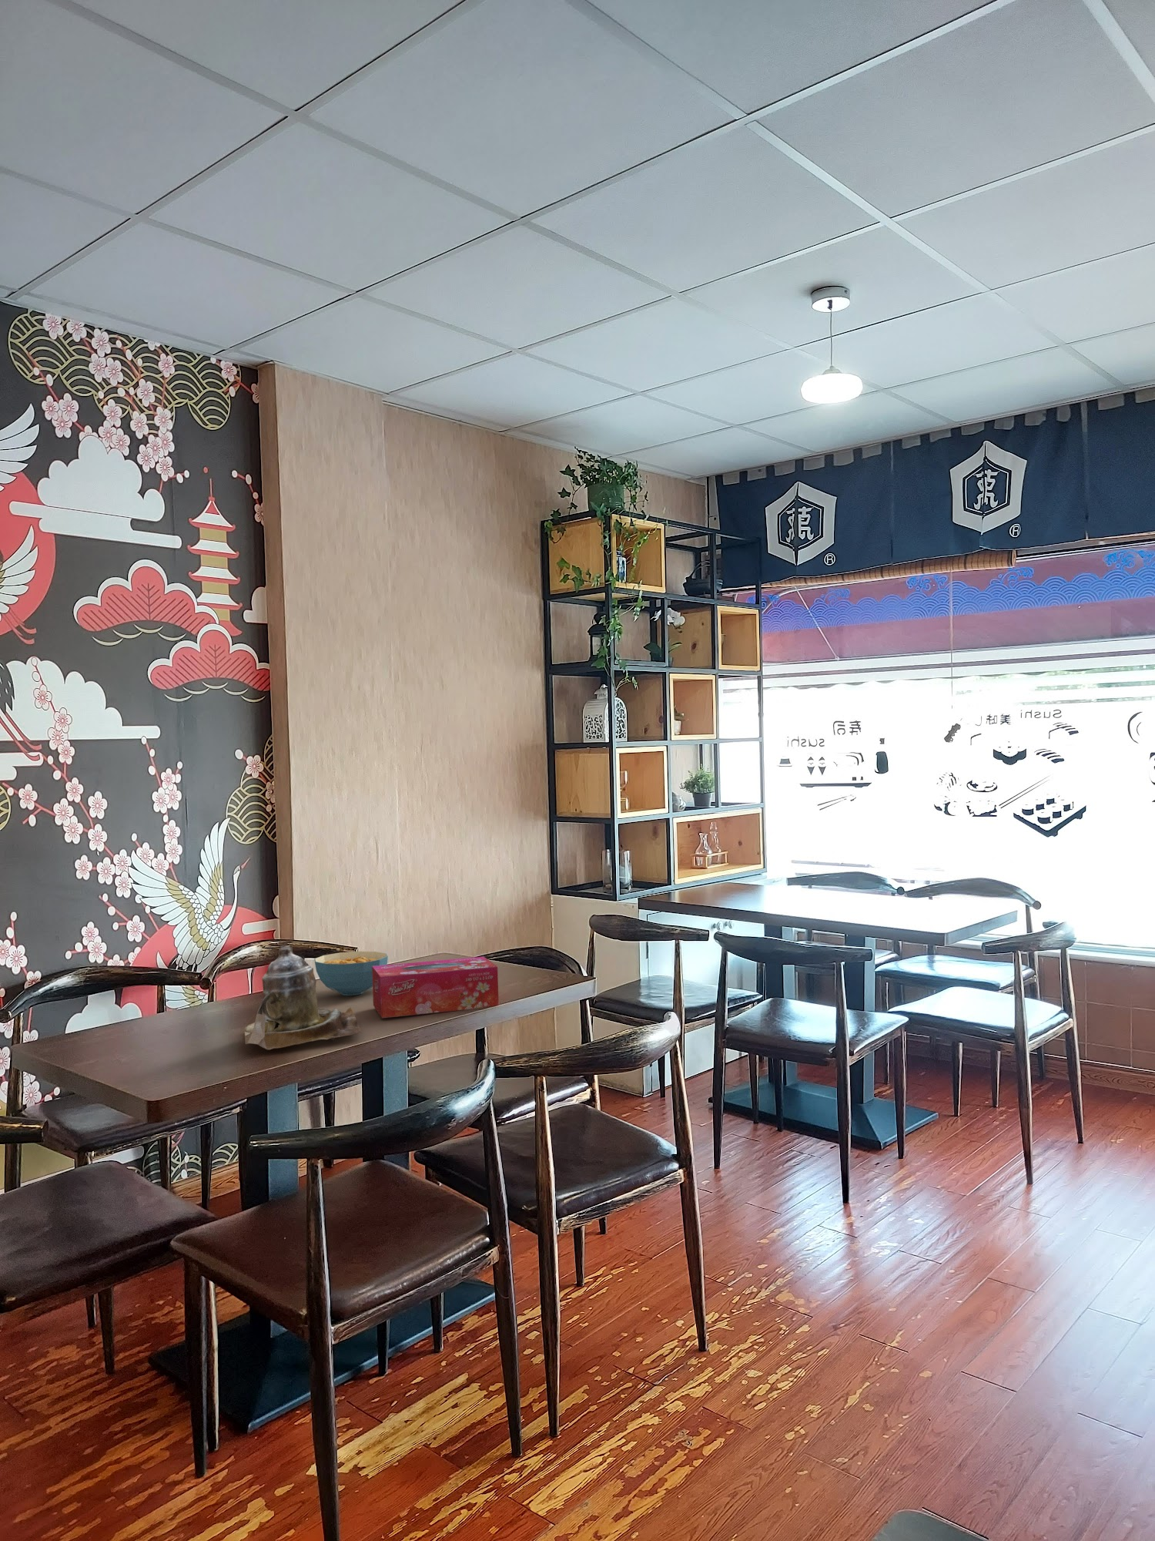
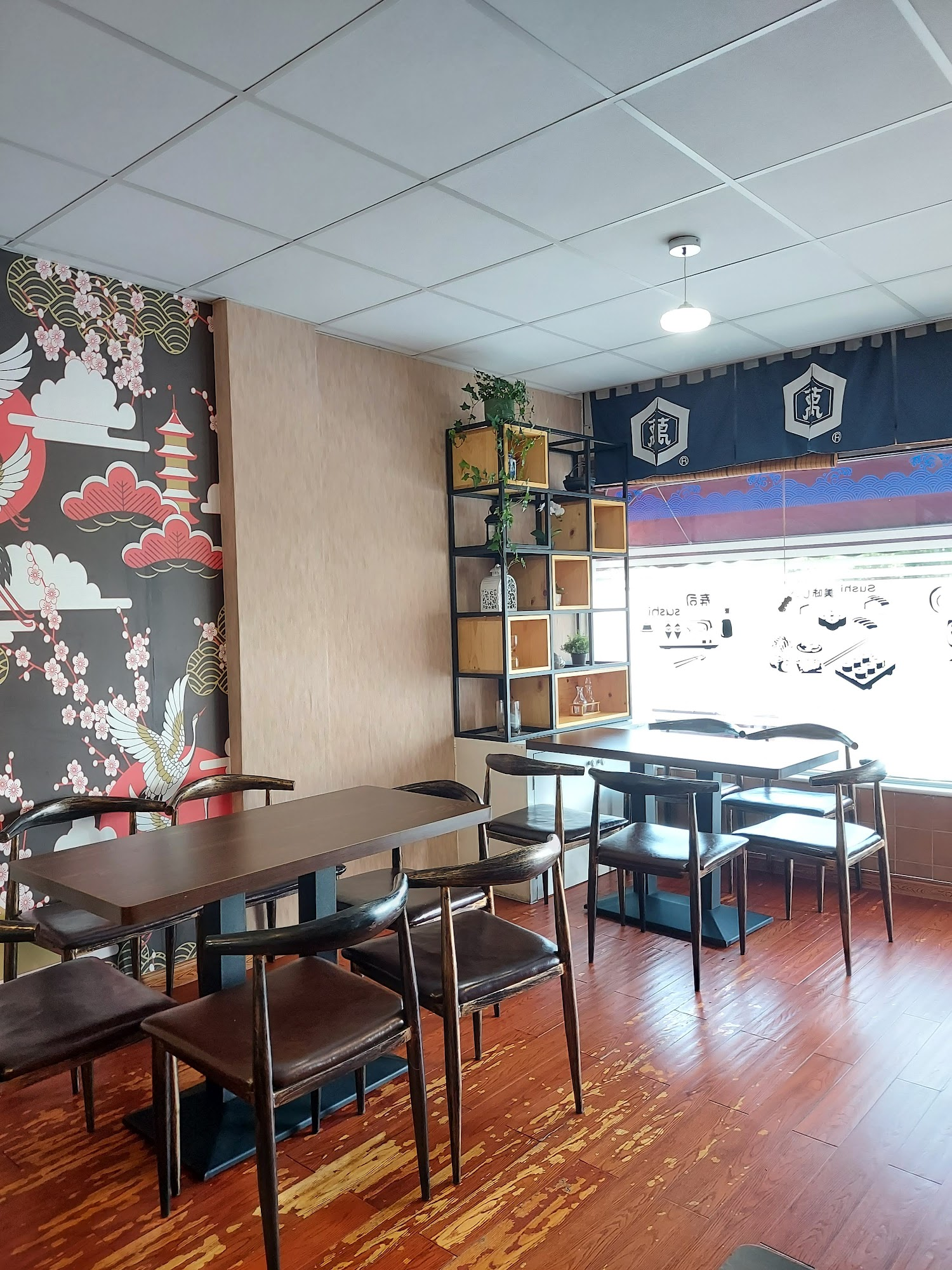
- tissue box [372,956,500,1018]
- cereal bowl [313,951,389,996]
- teapot [244,945,362,1051]
